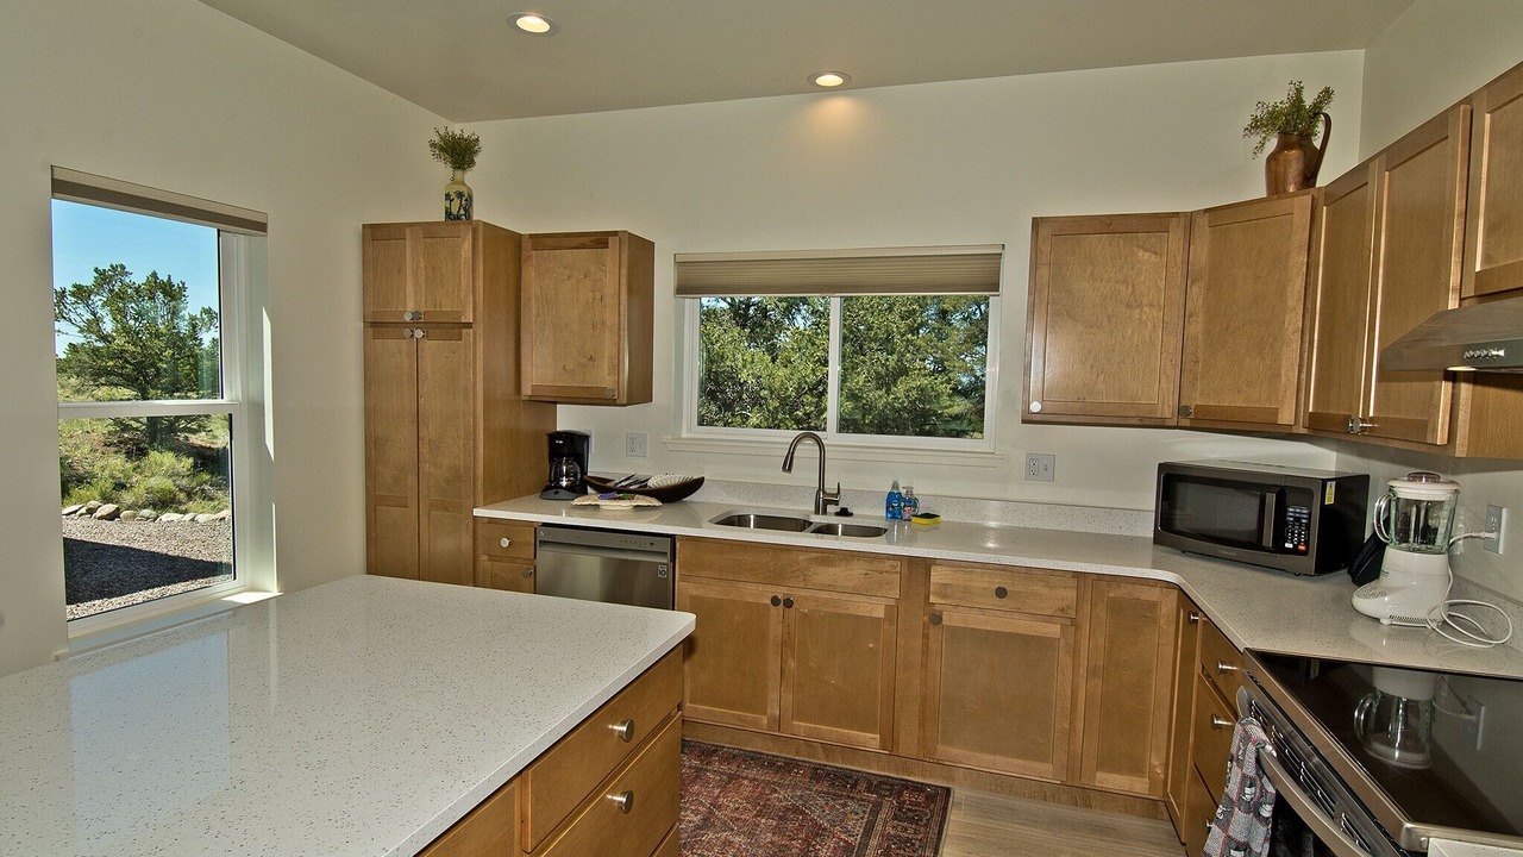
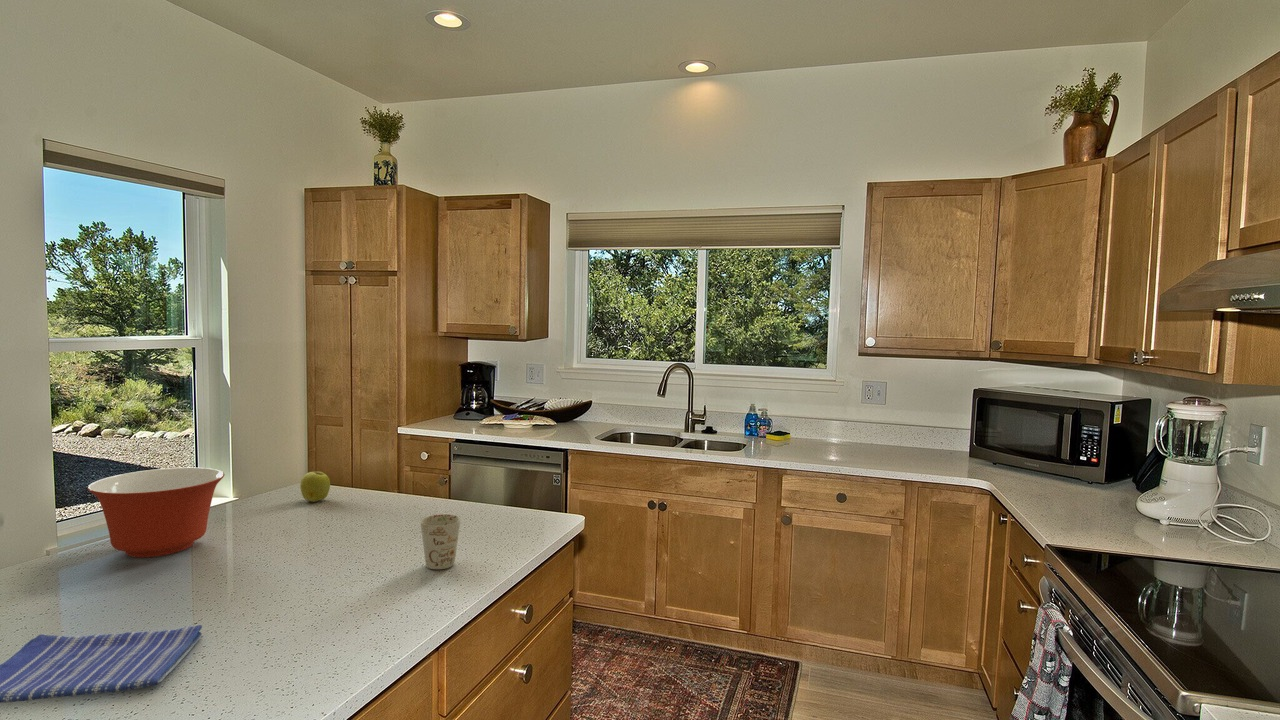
+ mixing bowl [86,467,226,558]
+ dish towel [0,624,203,704]
+ apple [299,466,331,503]
+ mug [420,513,461,570]
